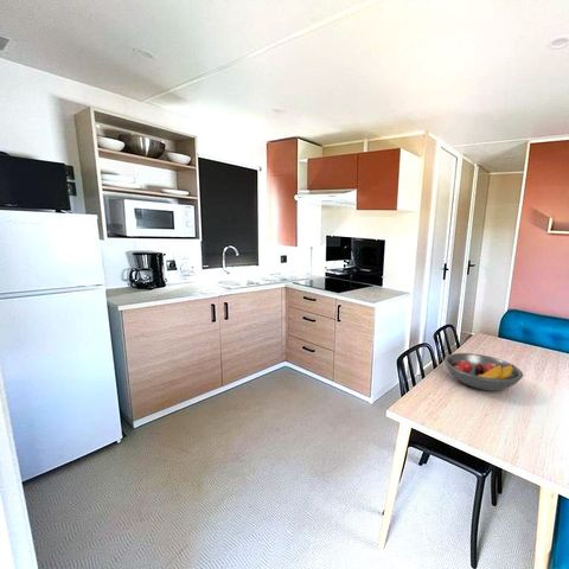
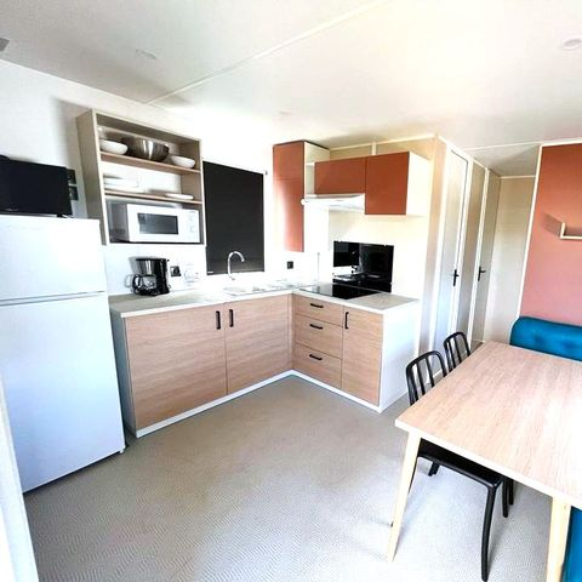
- fruit bowl [443,352,524,391]
